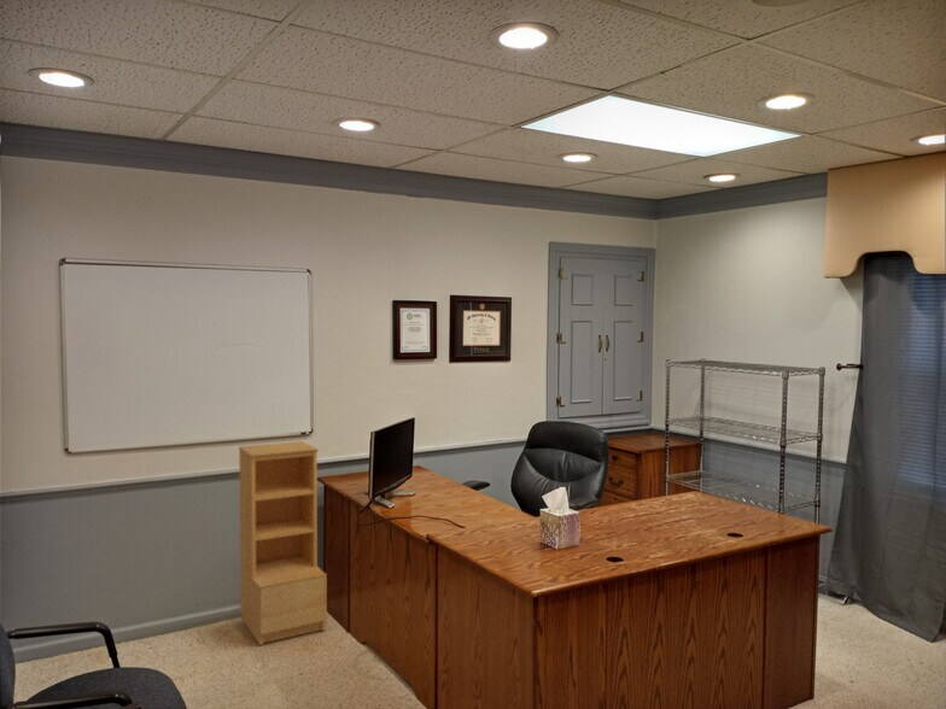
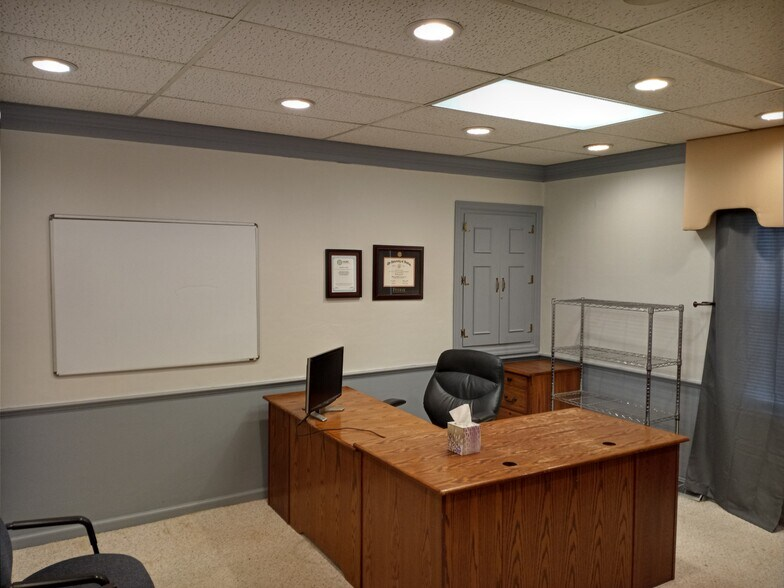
- bookshelf [238,440,328,646]
